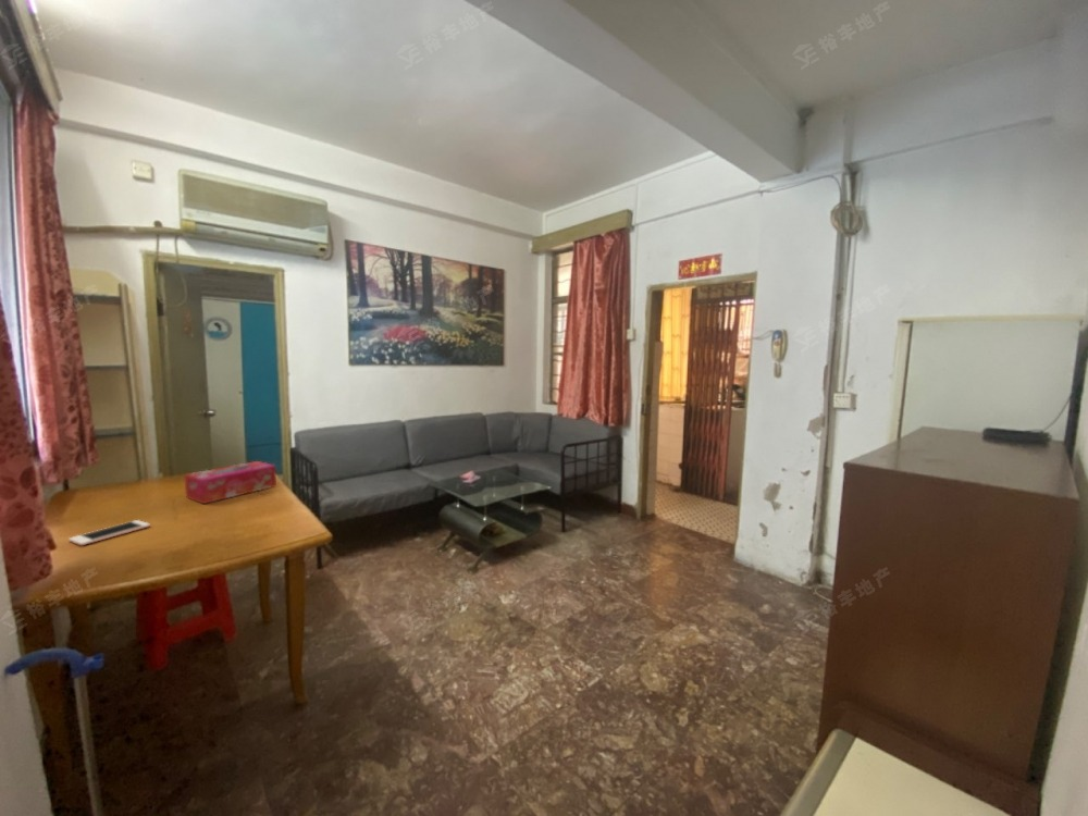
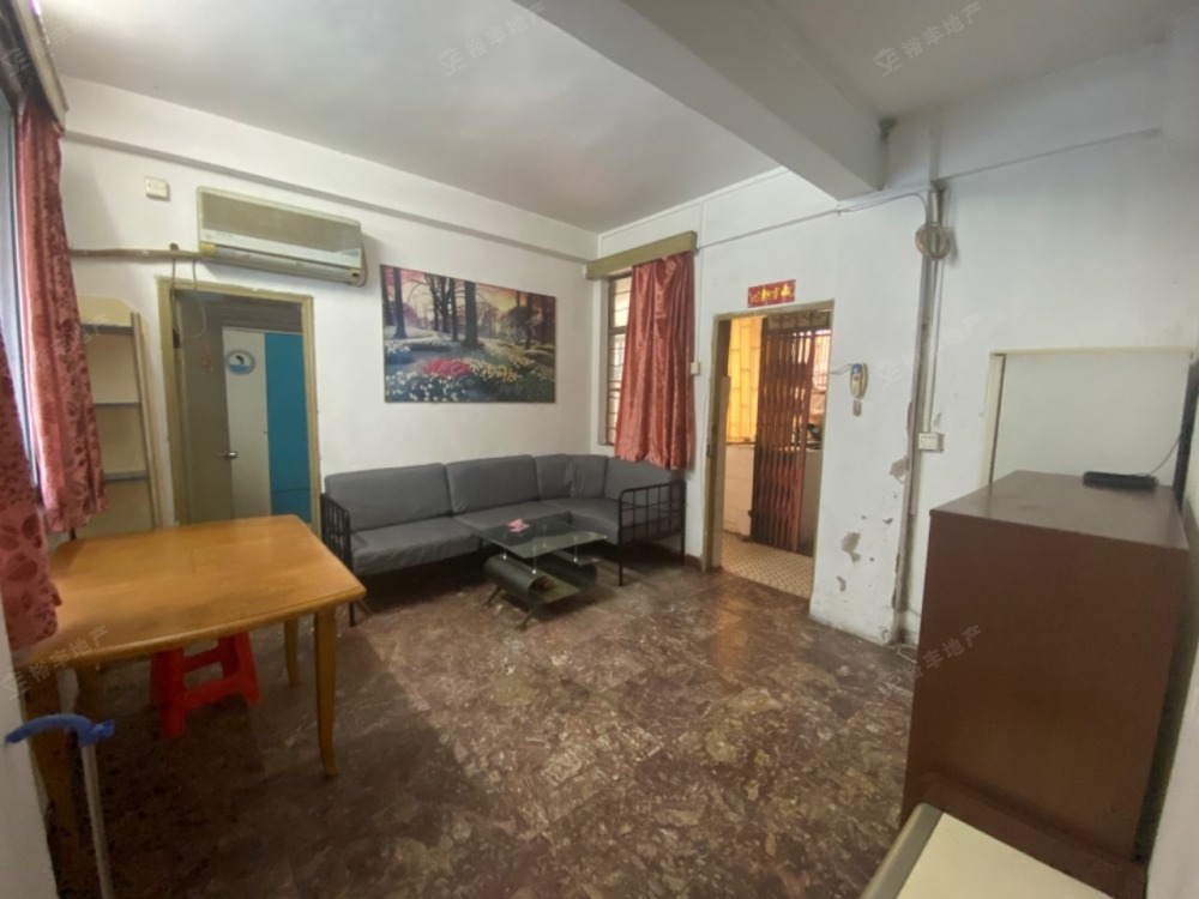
- tissue box [183,460,277,505]
- cell phone [67,519,151,546]
